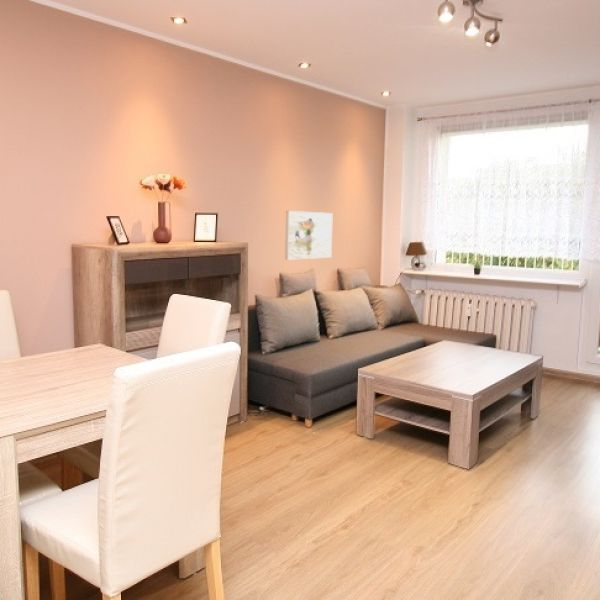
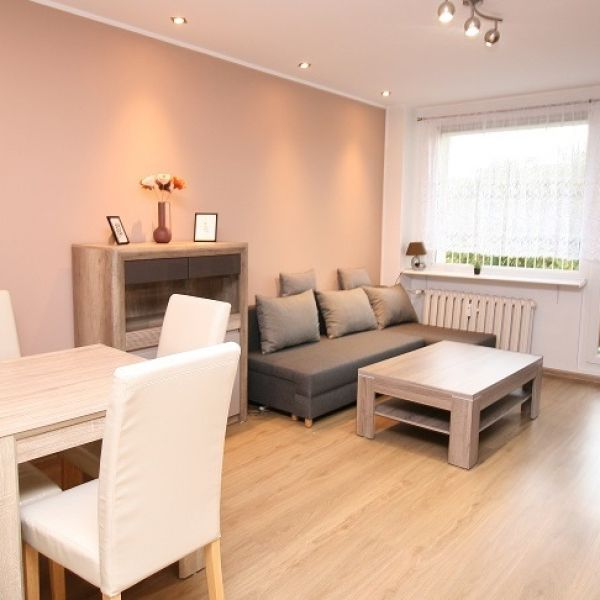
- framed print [284,210,334,261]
